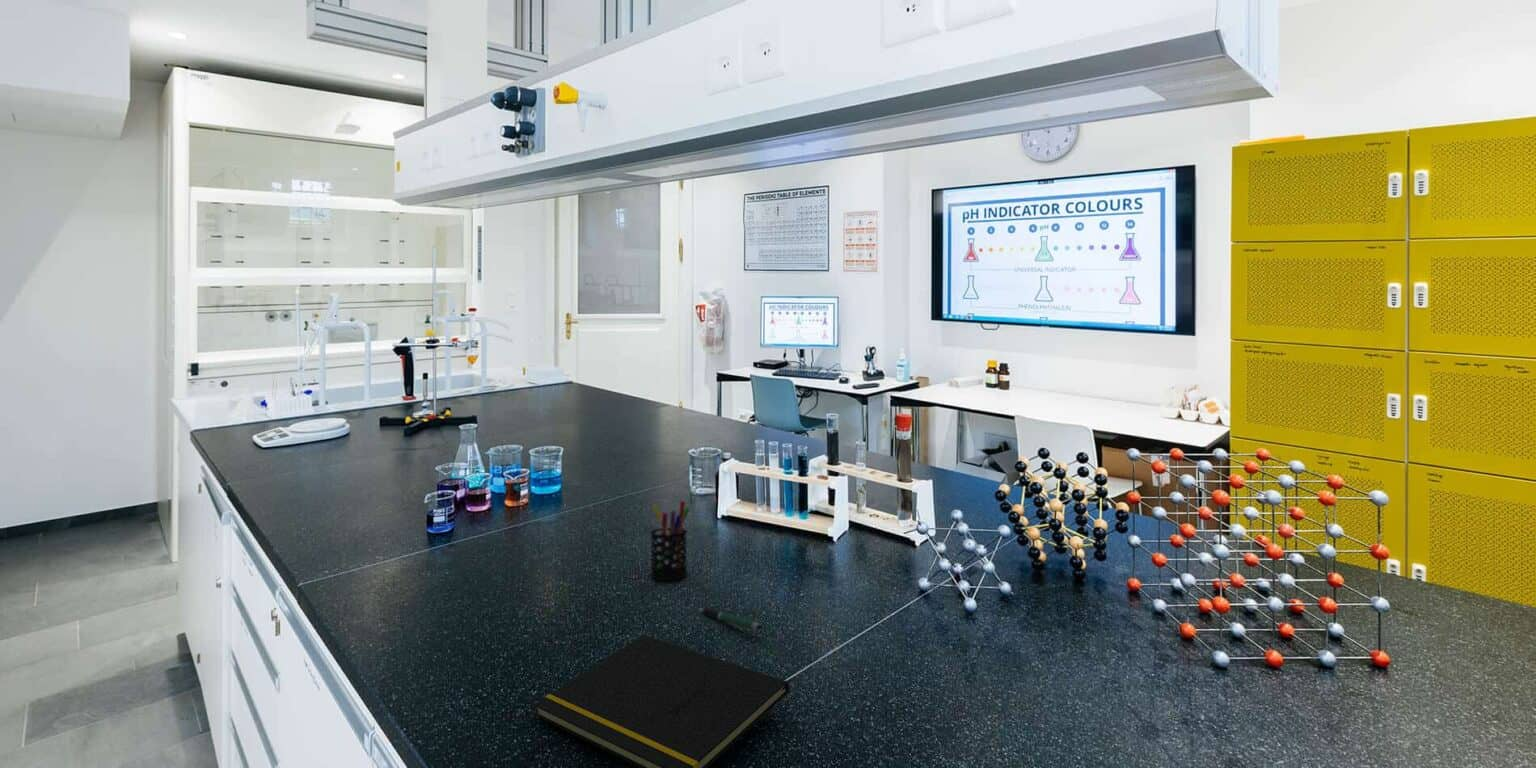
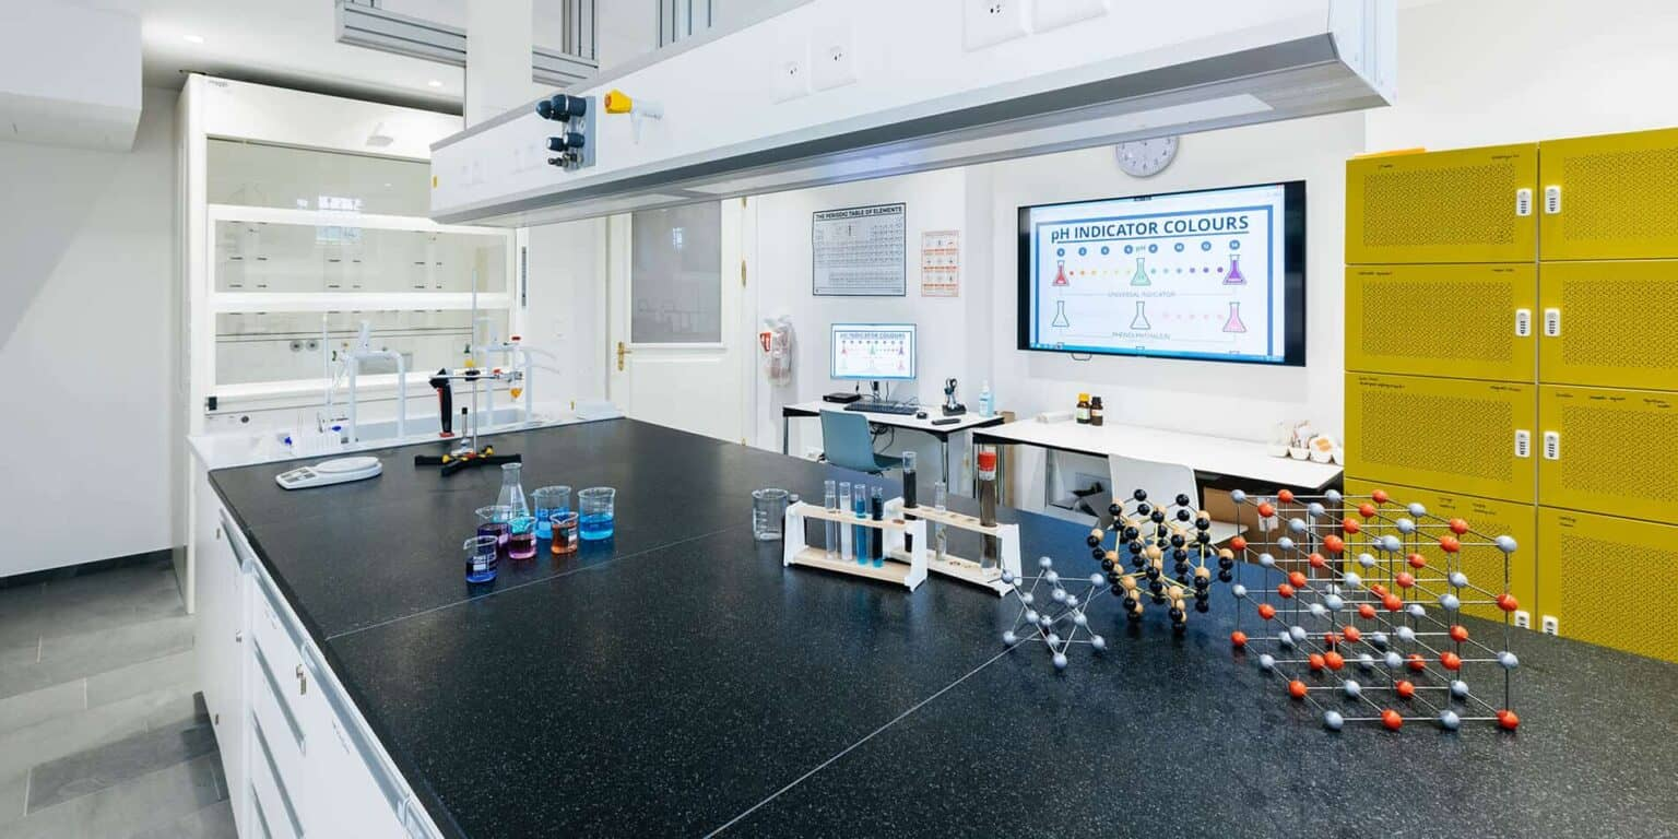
- pen holder [649,500,691,581]
- notepad [533,634,790,768]
- pen [697,607,763,632]
